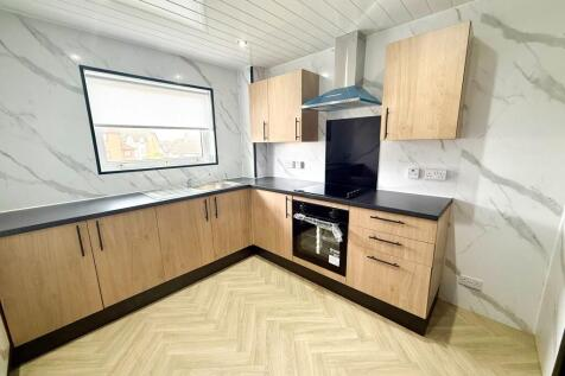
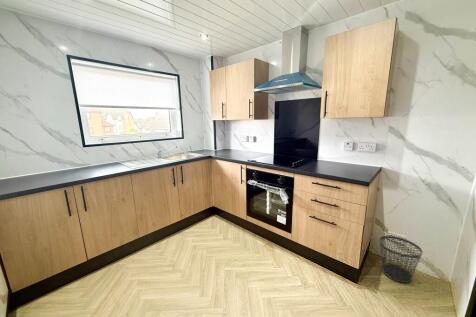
+ wastebasket [379,235,424,284]
